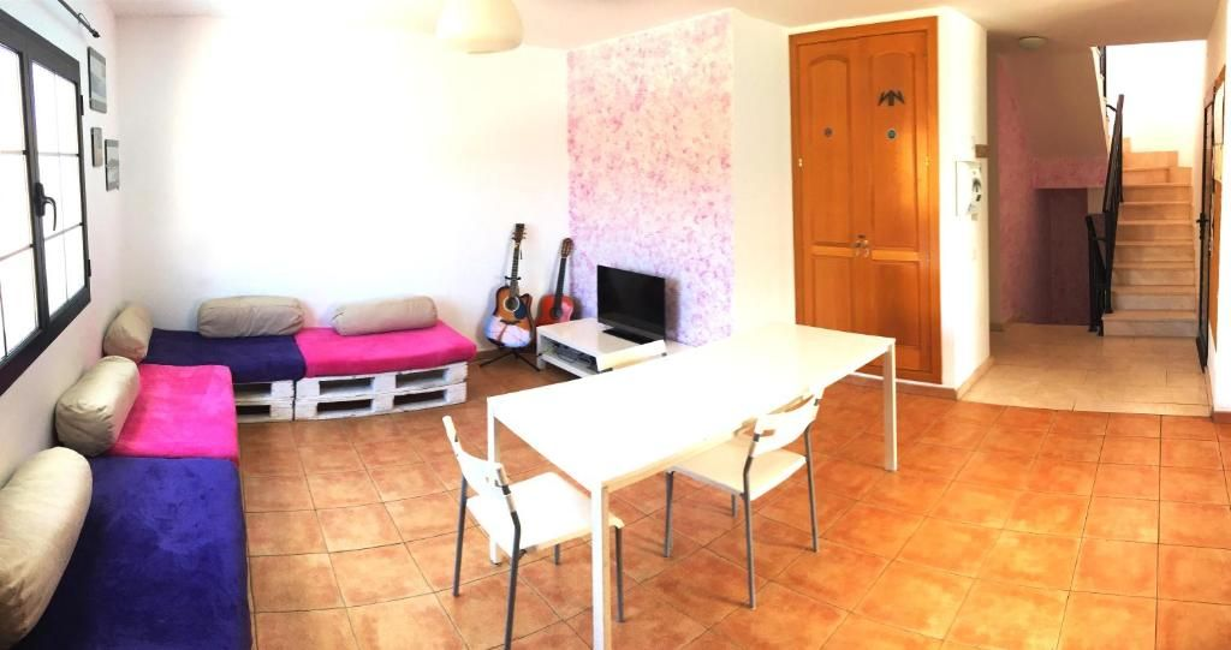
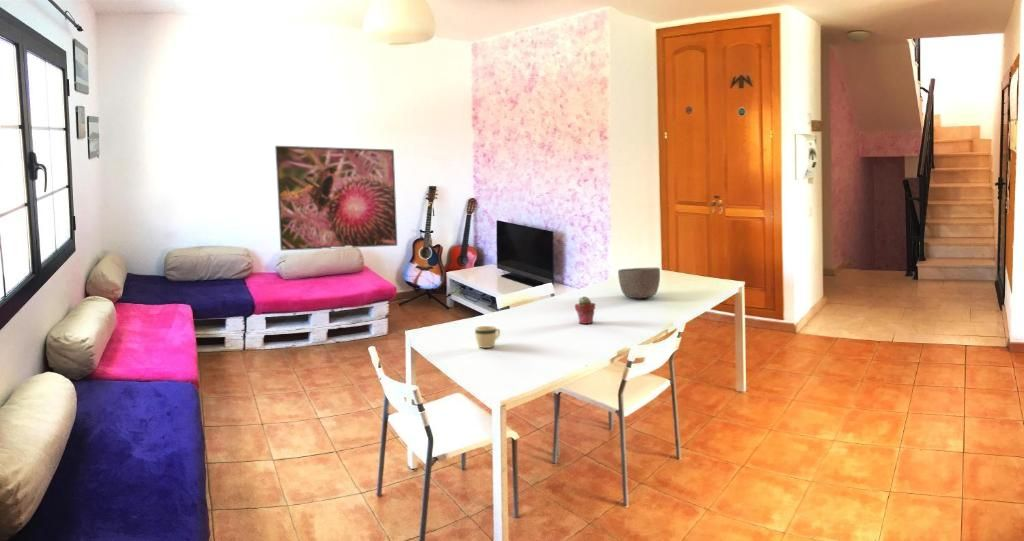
+ potted succulent [574,295,597,325]
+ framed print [274,145,398,251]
+ mug [474,325,501,349]
+ bowl [617,267,661,299]
